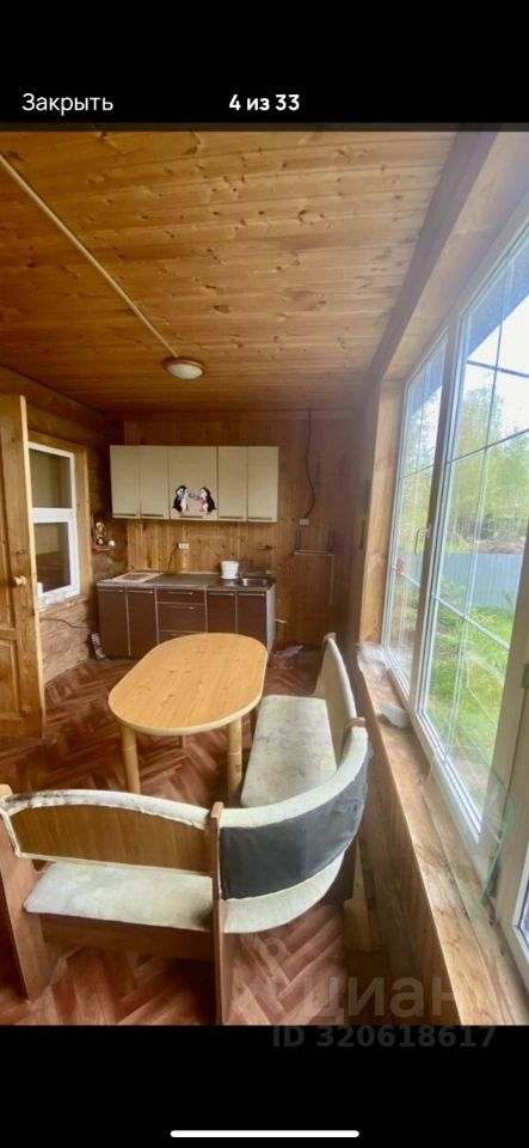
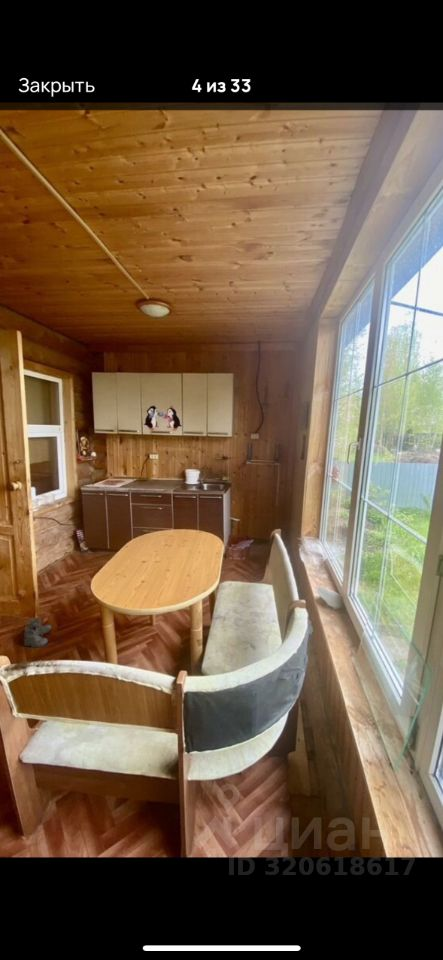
+ boots [23,617,53,652]
